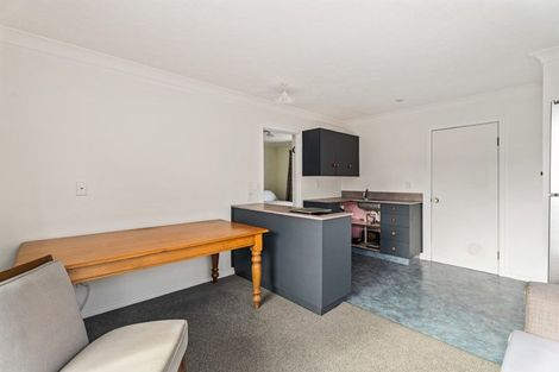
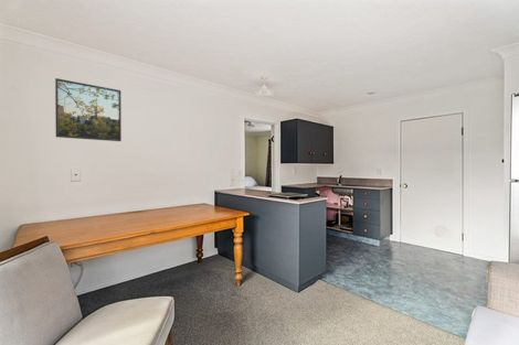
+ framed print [54,77,123,142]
